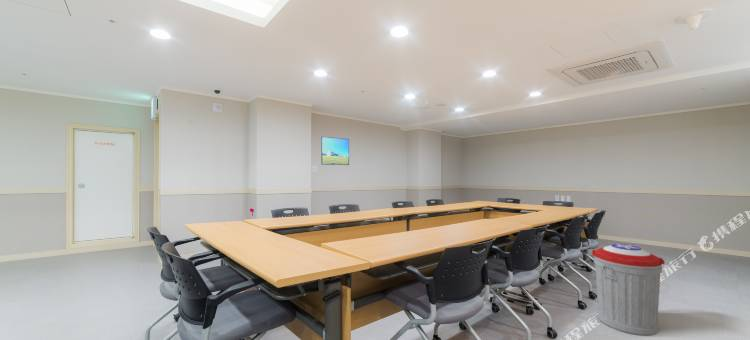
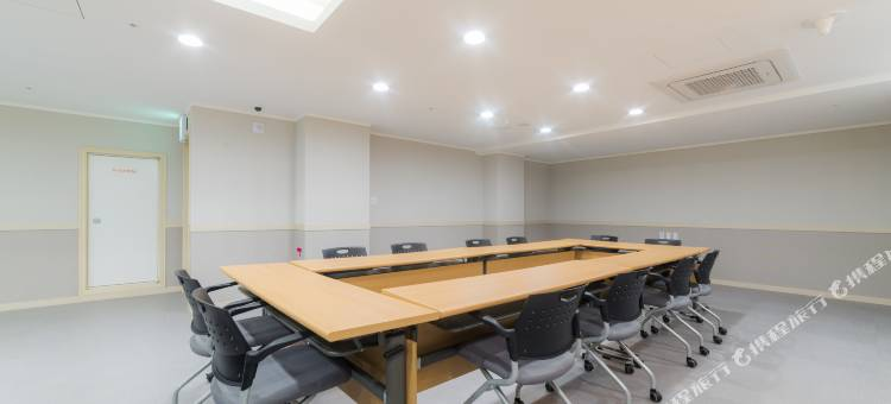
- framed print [320,136,350,166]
- trash can [591,243,666,337]
